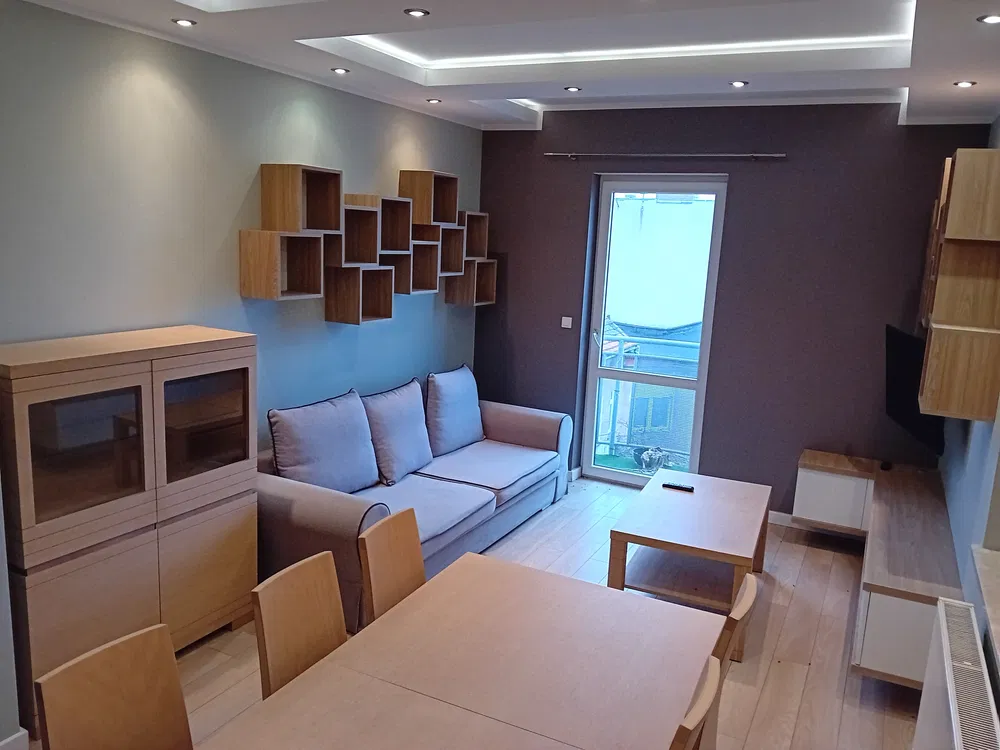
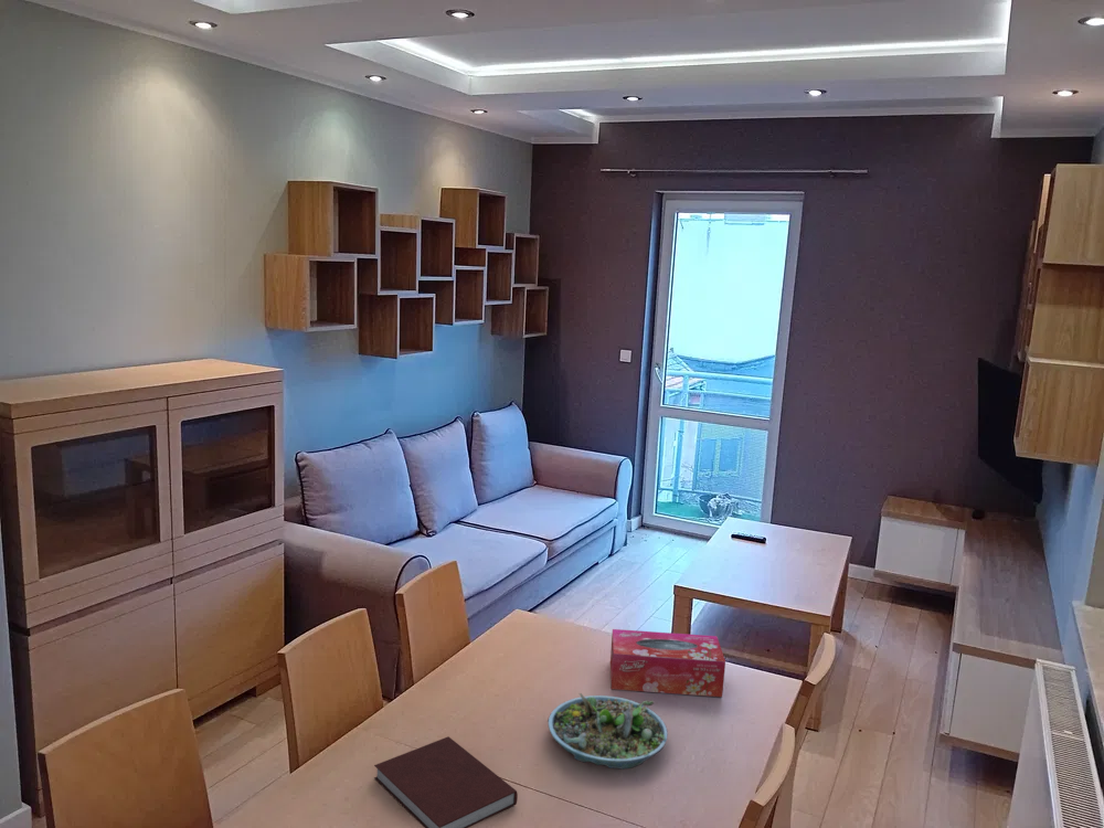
+ succulent planter [546,692,669,771]
+ tissue box [609,628,726,698]
+ notebook [373,735,519,828]
